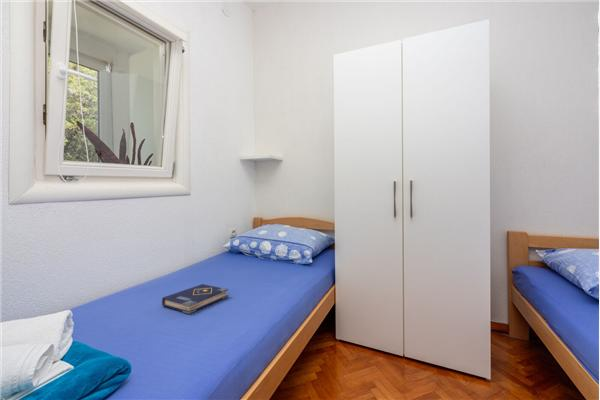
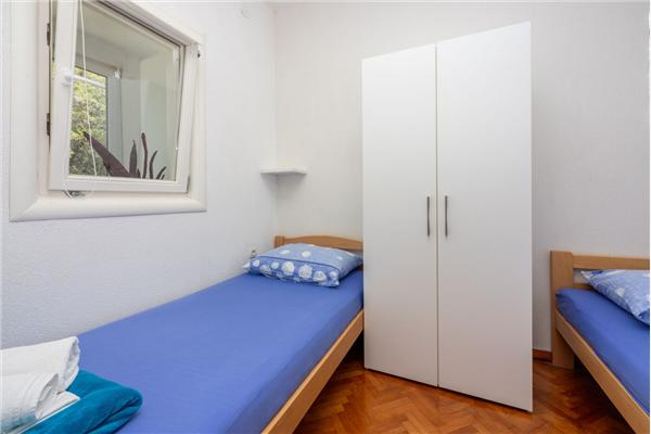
- book [161,283,229,315]
